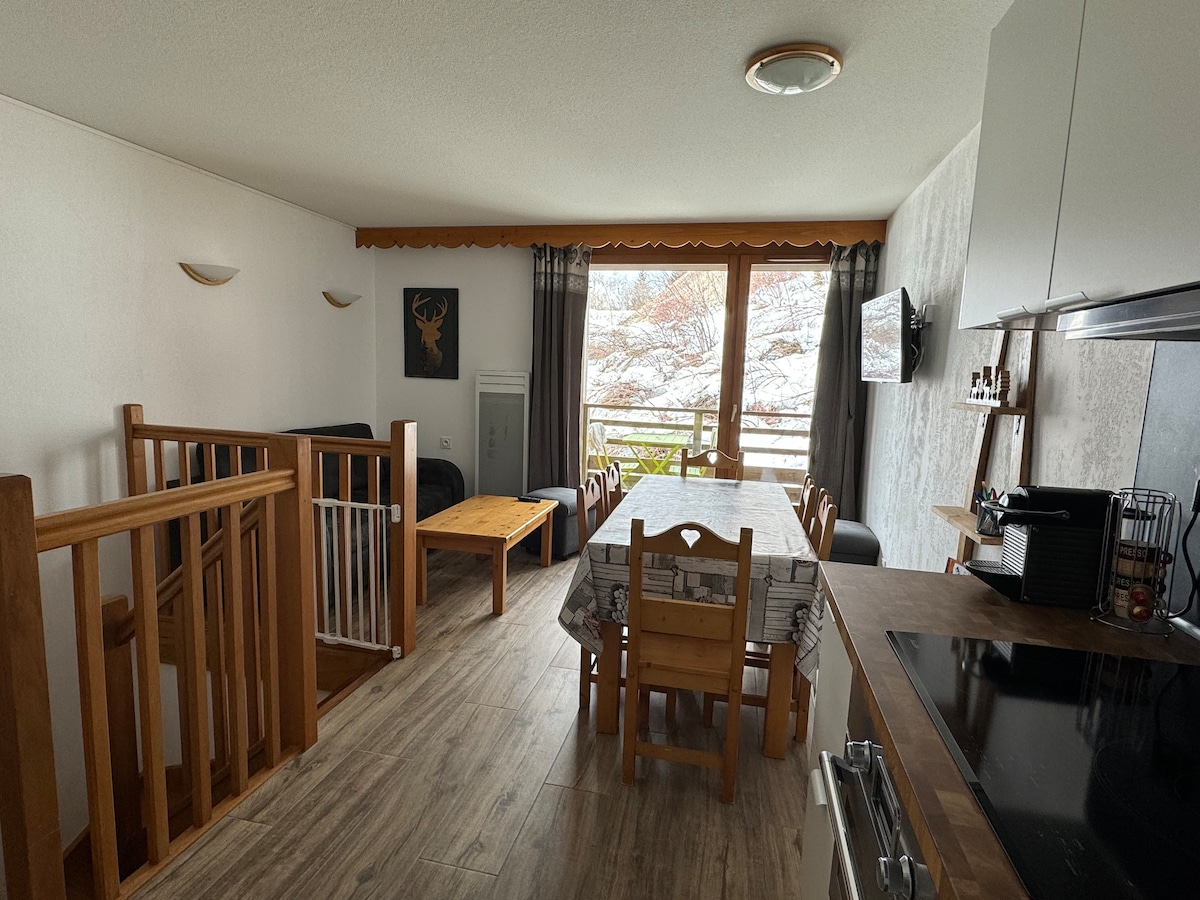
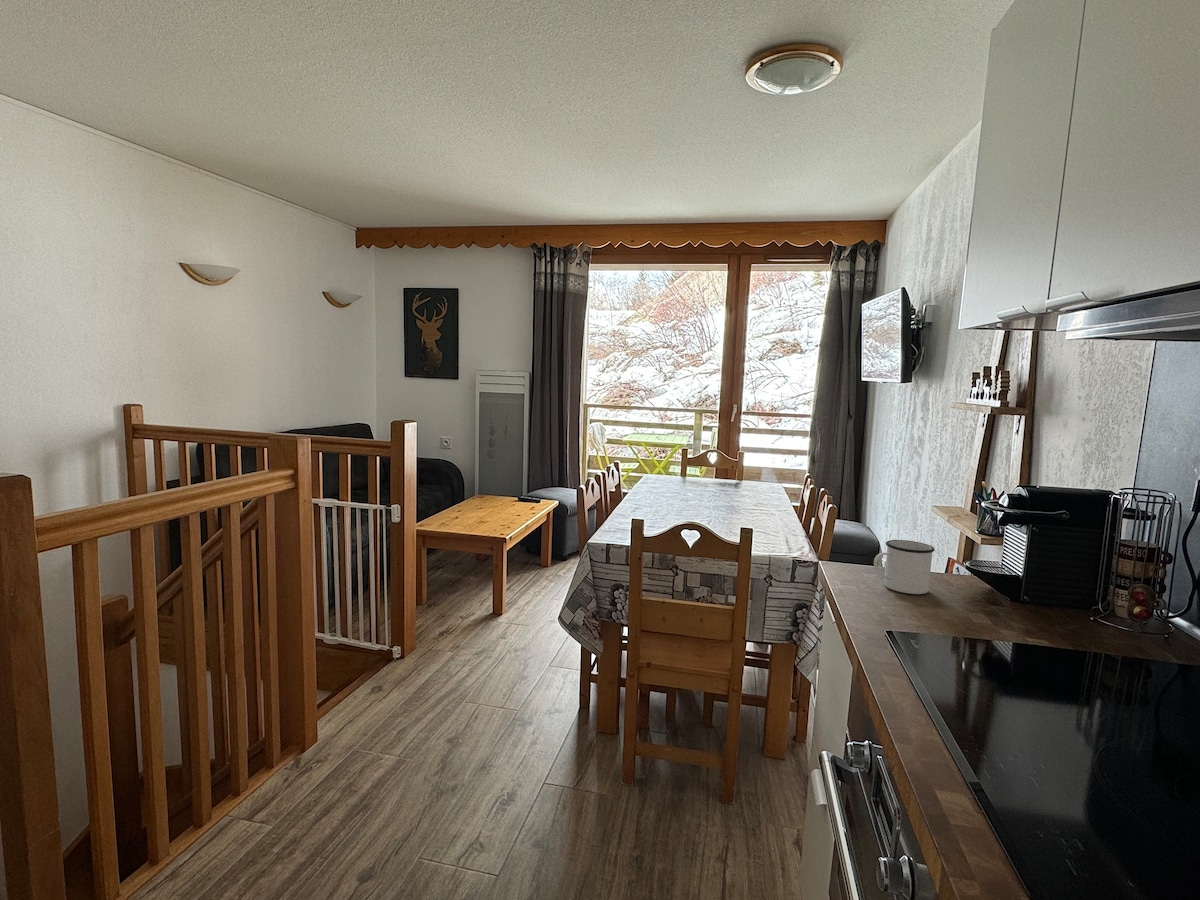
+ mug [873,539,936,595]
